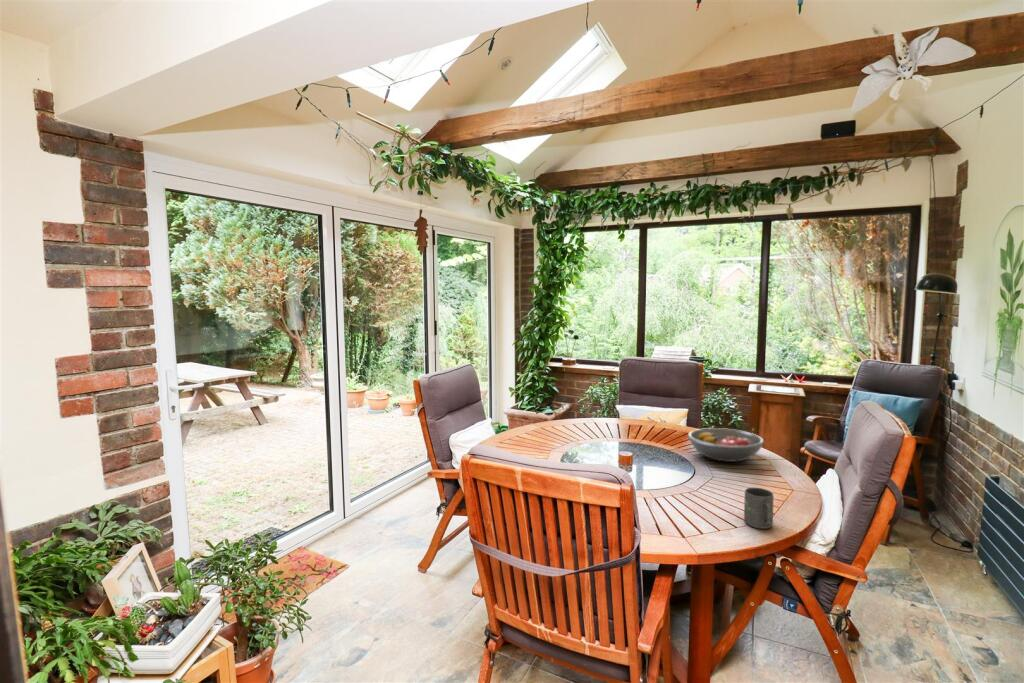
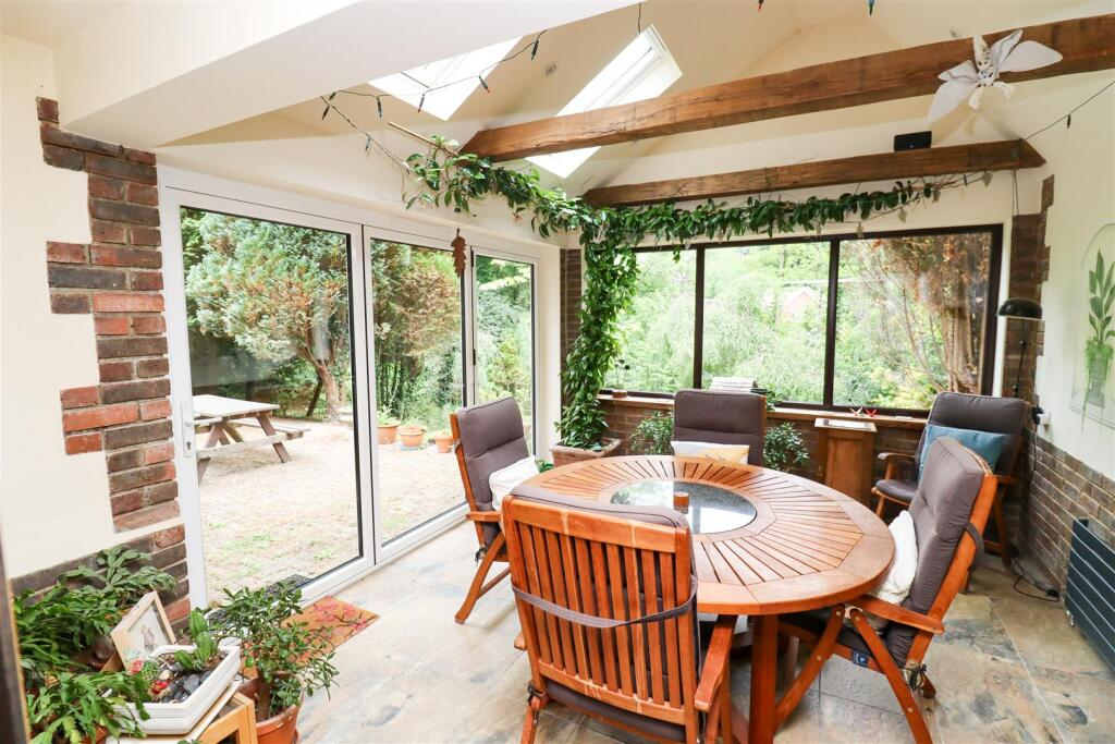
- fruit bowl [686,427,766,463]
- mug [743,487,775,530]
